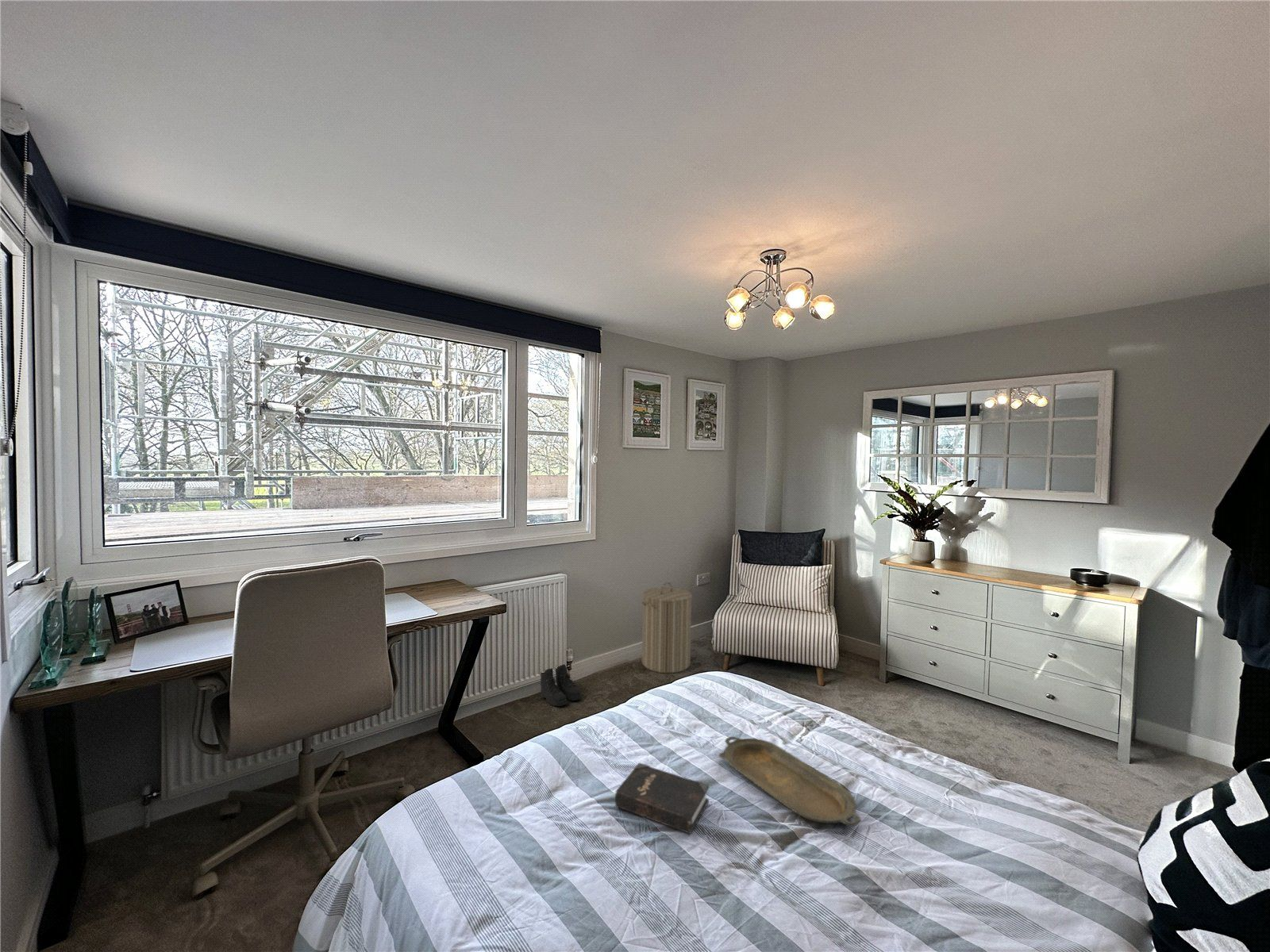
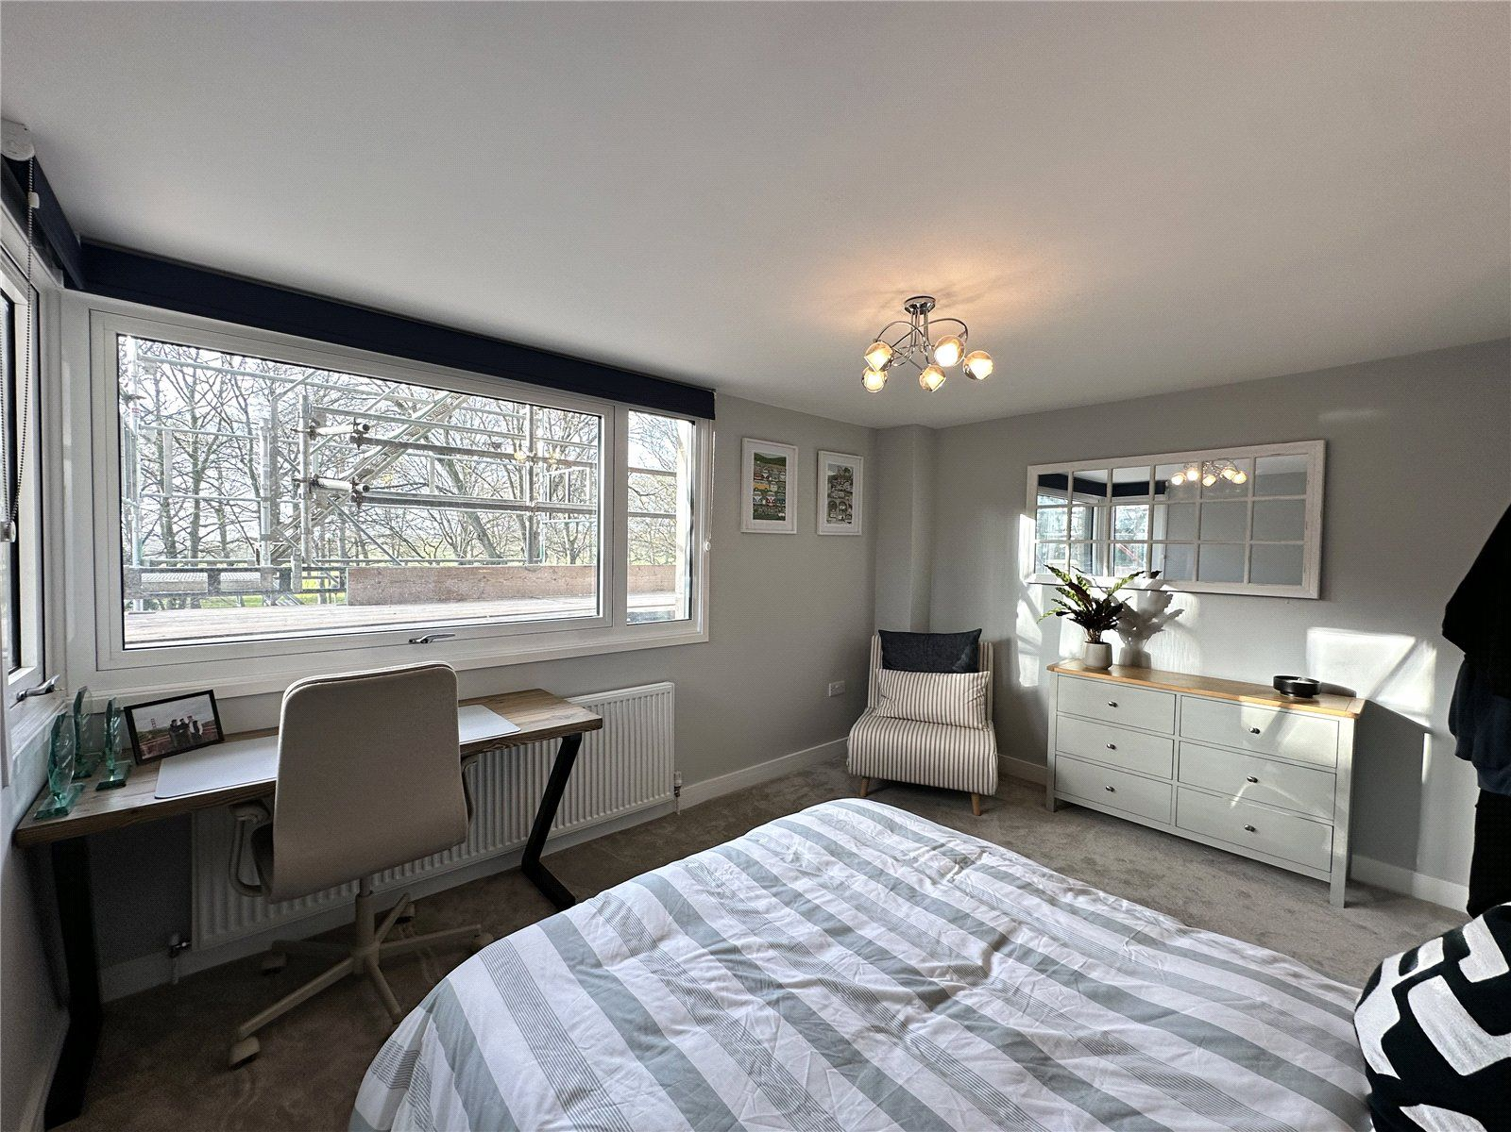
- boots [540,663,582,707]
- laundry hamper [641,582,693,674]
- hardback book [614,762,710,835]
- serving tray [718,736,862,827]
